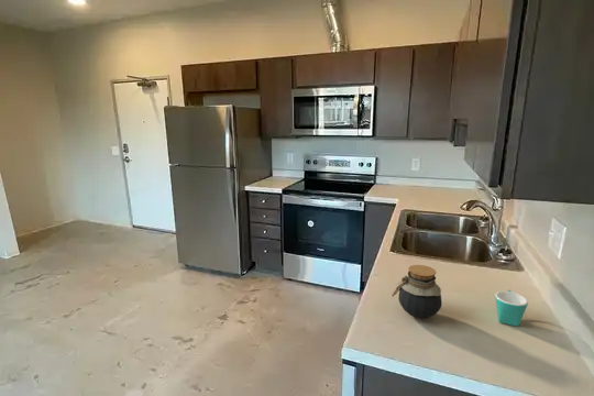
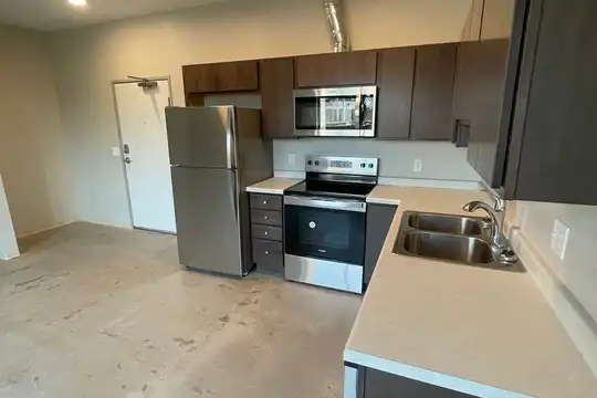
- mug [494,288,529,328]
- jar [391,264,443,319]
